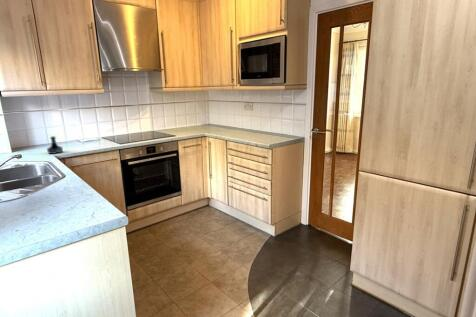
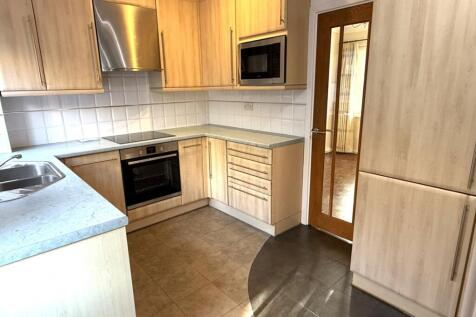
- tequila bottle [46,135,64,155]
